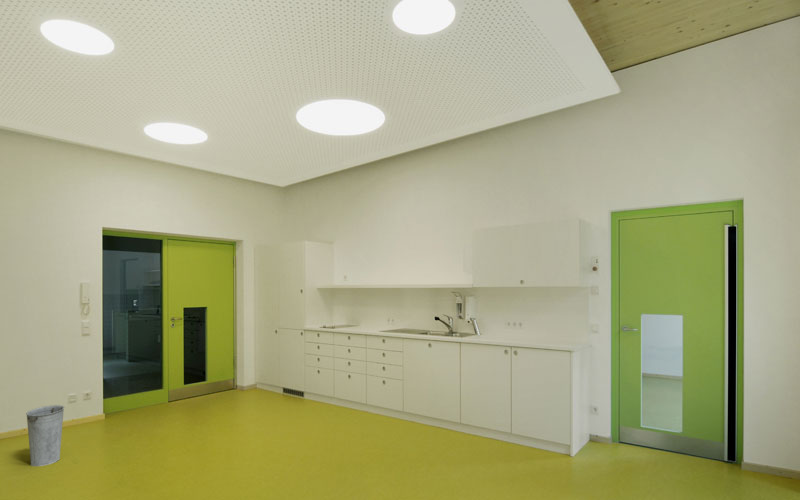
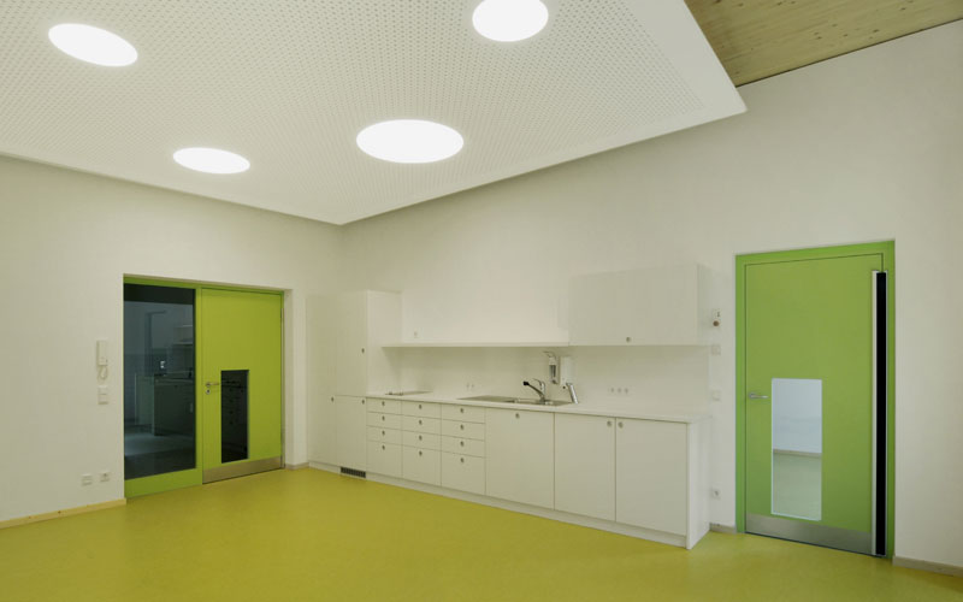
- bucket [25,404,65,467]
